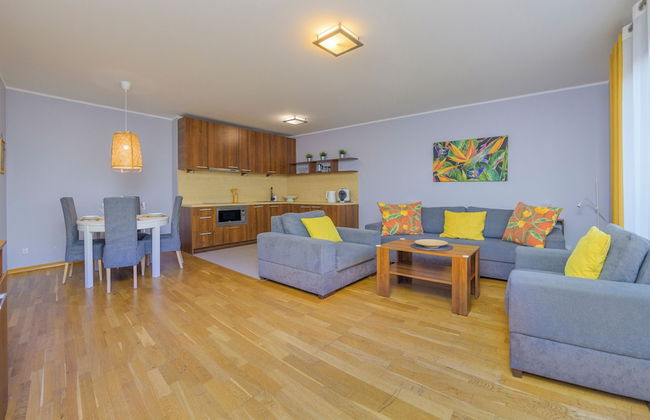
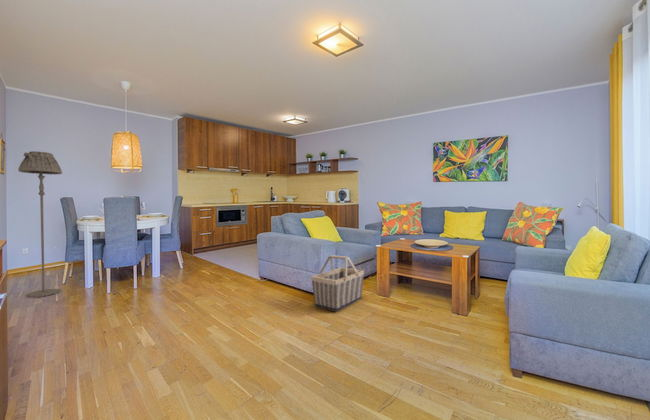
+ basket [310,254,365,312]
+ floor lamp [17,150,63,298]
